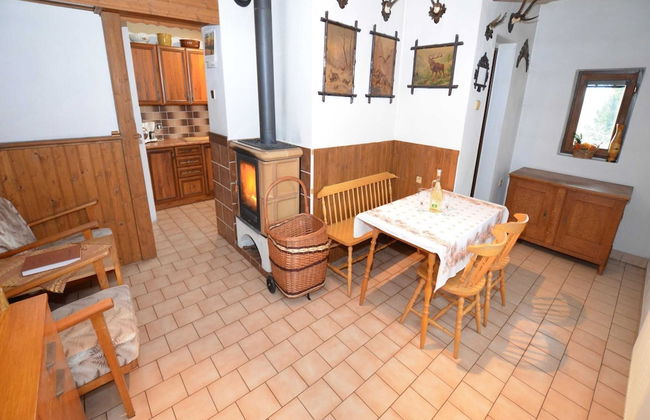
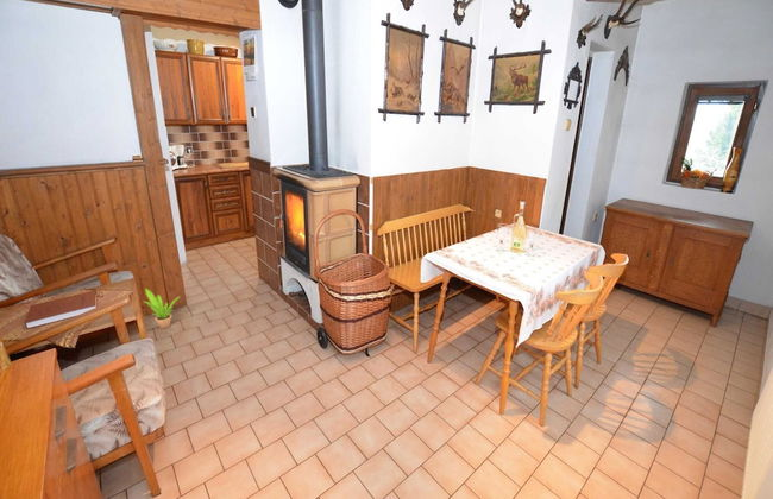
+ potted plant [144,288,180,329]
